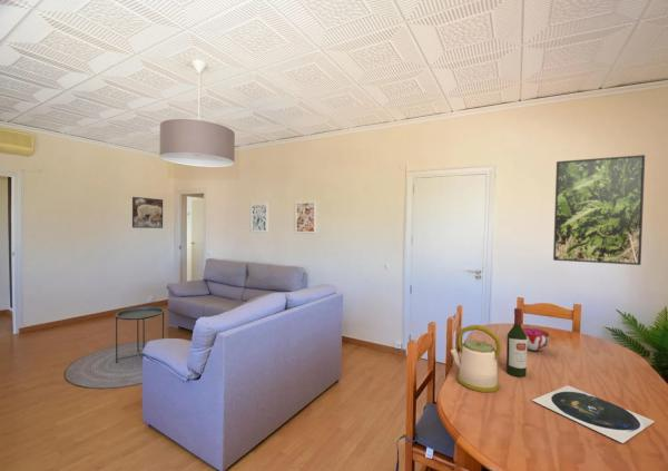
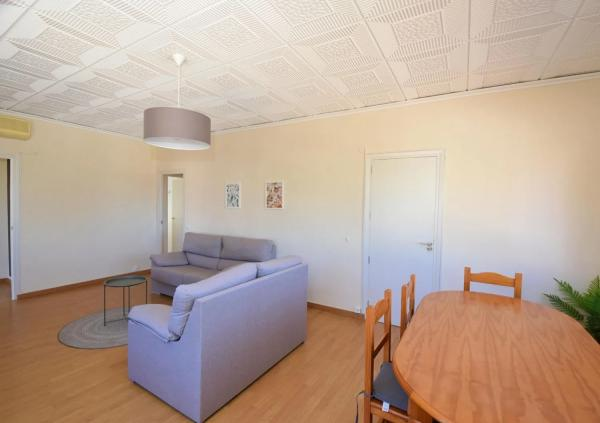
- plate [531,384,656,444]
- decorative bowl [522,327,551,352]
- kettle [450,324,502,393]
- wine bottle [505,307,528,377]
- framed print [552,154,646,266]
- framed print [131,196,164,229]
